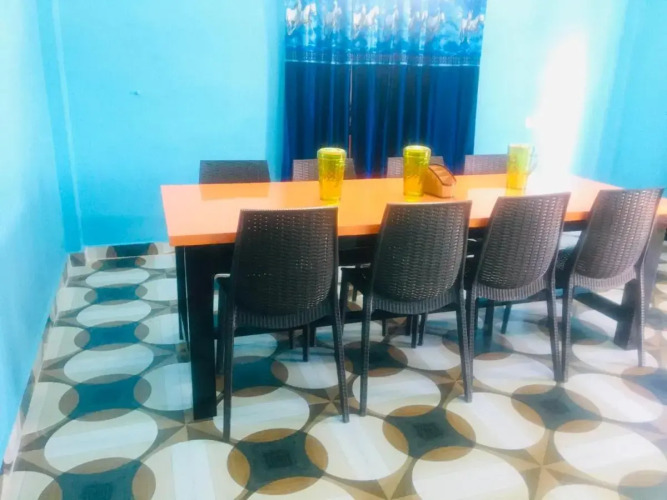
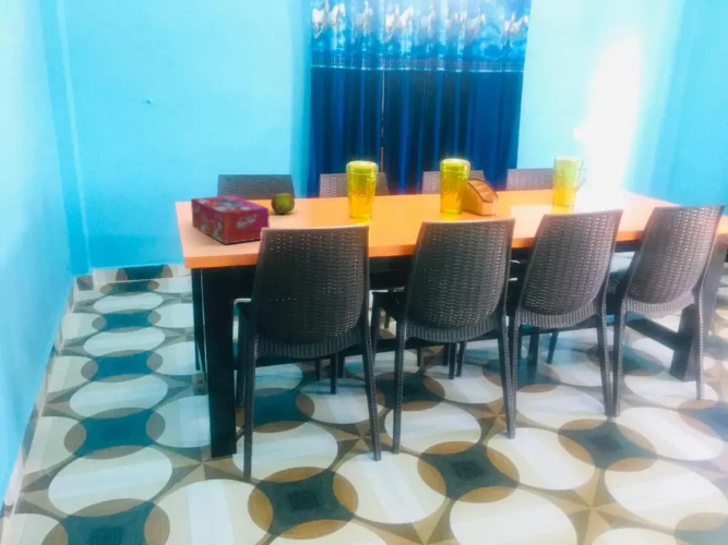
+ tissue box [190,194,271,245]
+ fruit [270,192,296,215]
